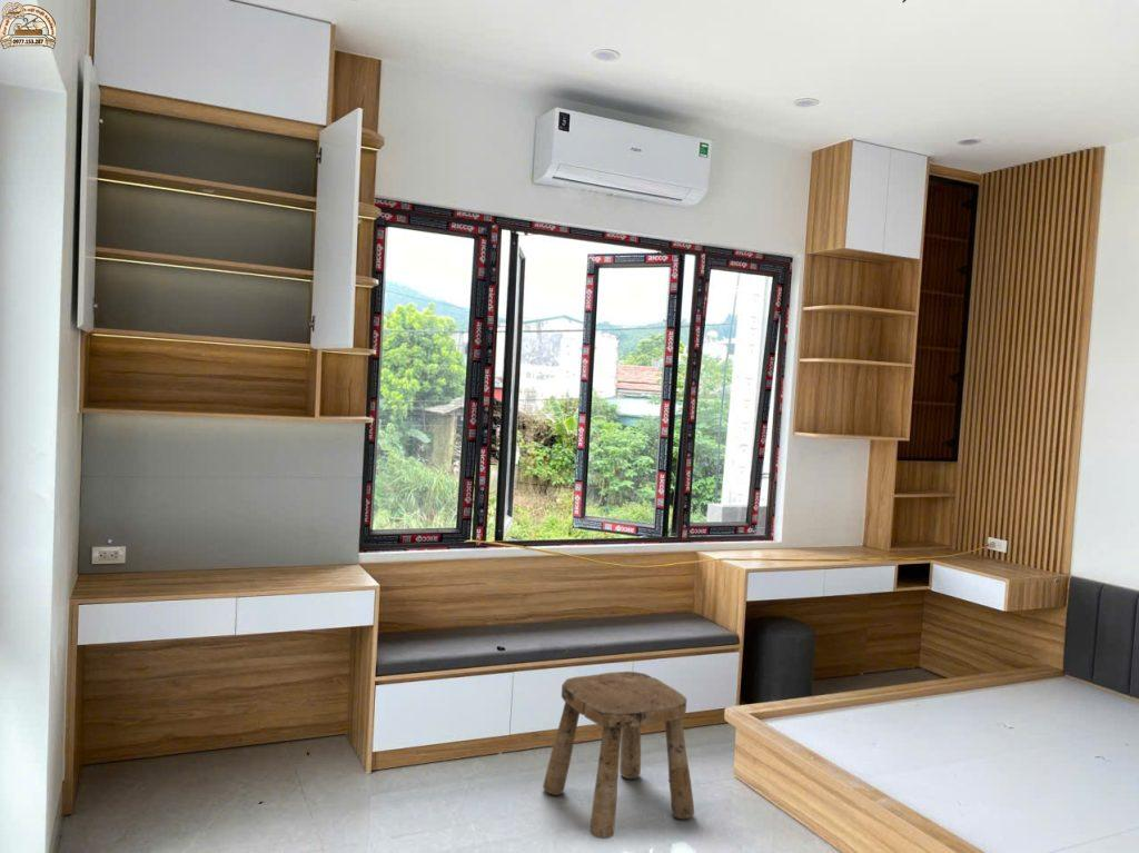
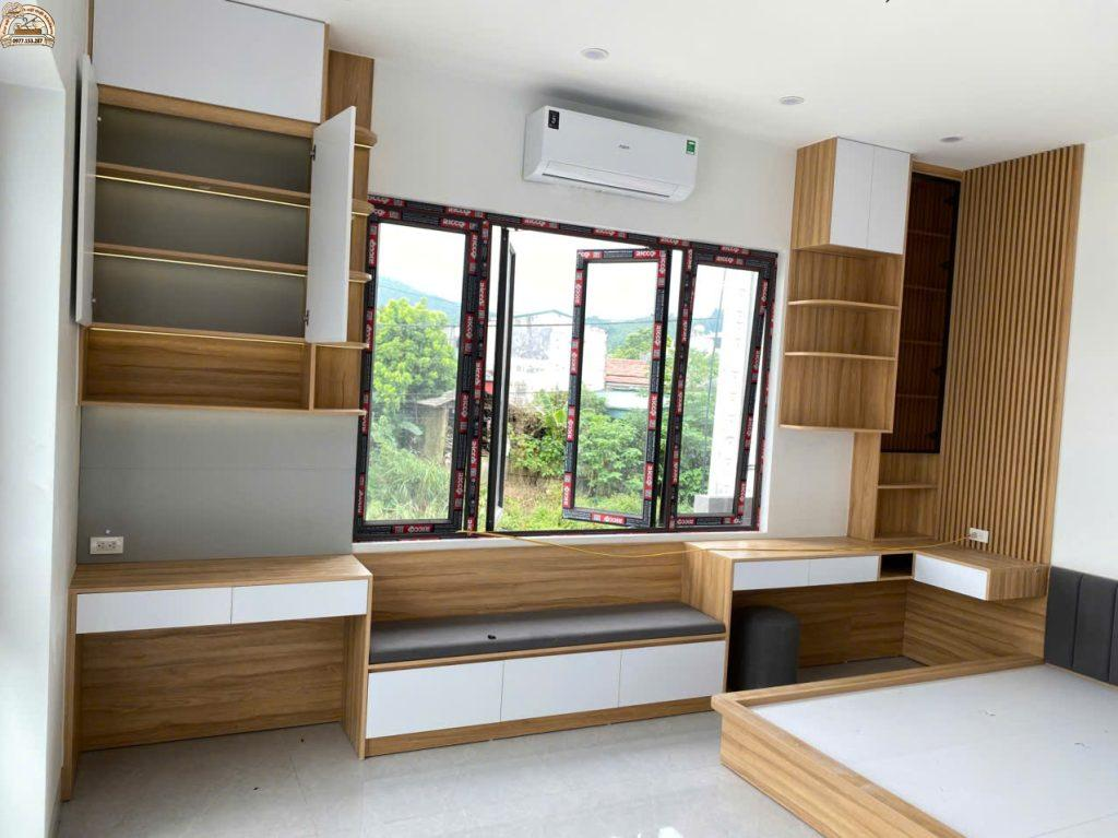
- stool [542,671,695,840]
